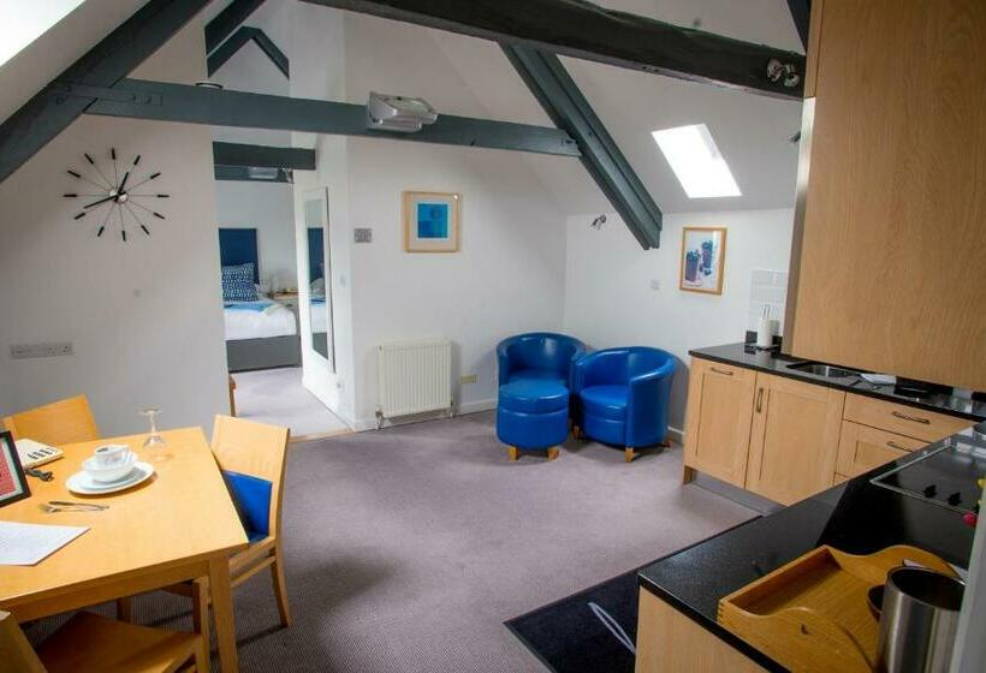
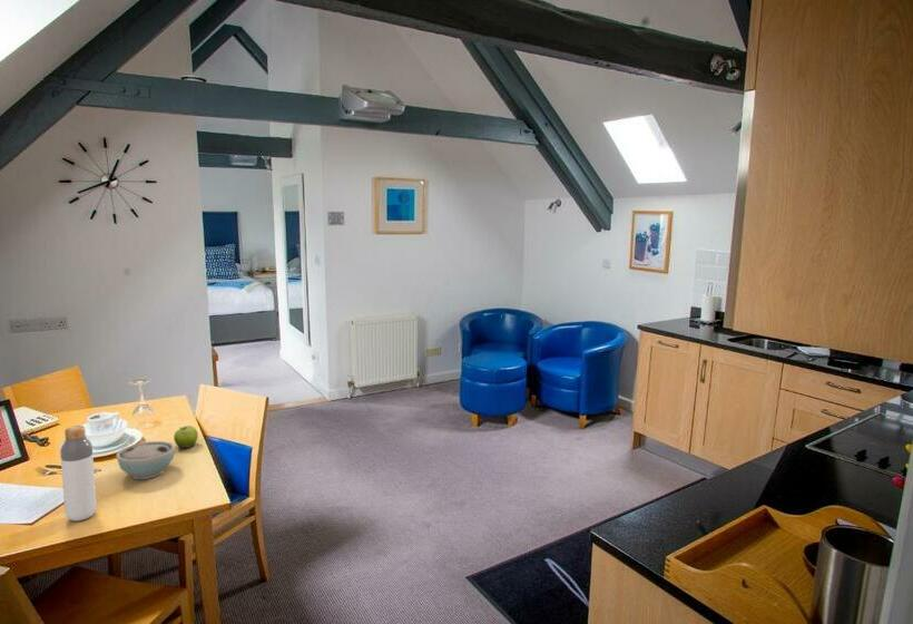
+ fruit [173,425,199,449]
+ bowl [115,440,176,480]
+ bottle [59,425,98,521]
